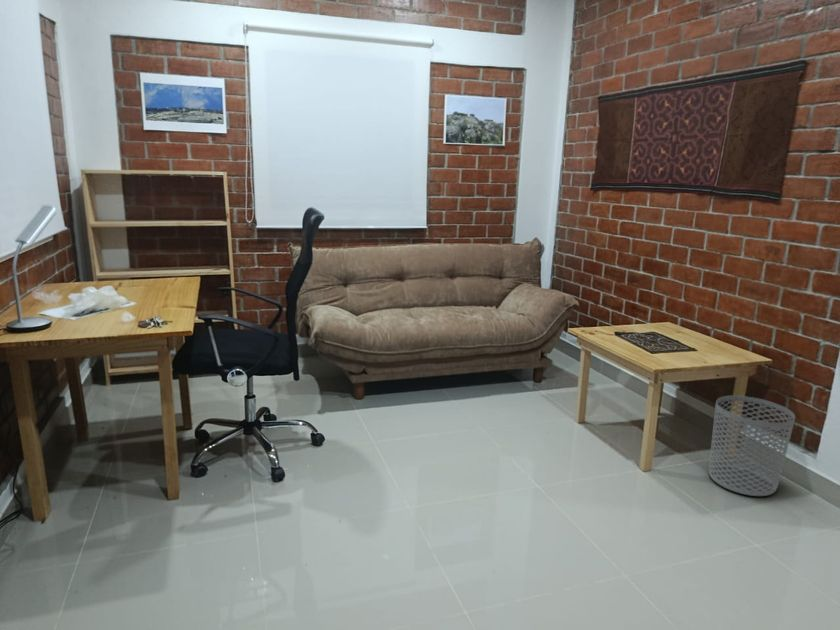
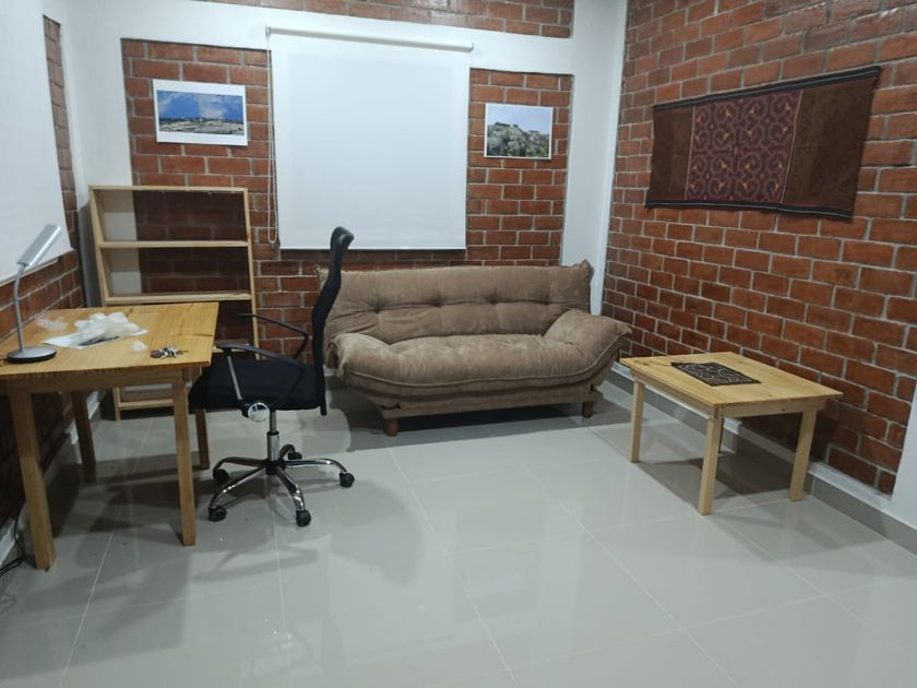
- waste bin [708,395,796,497]
